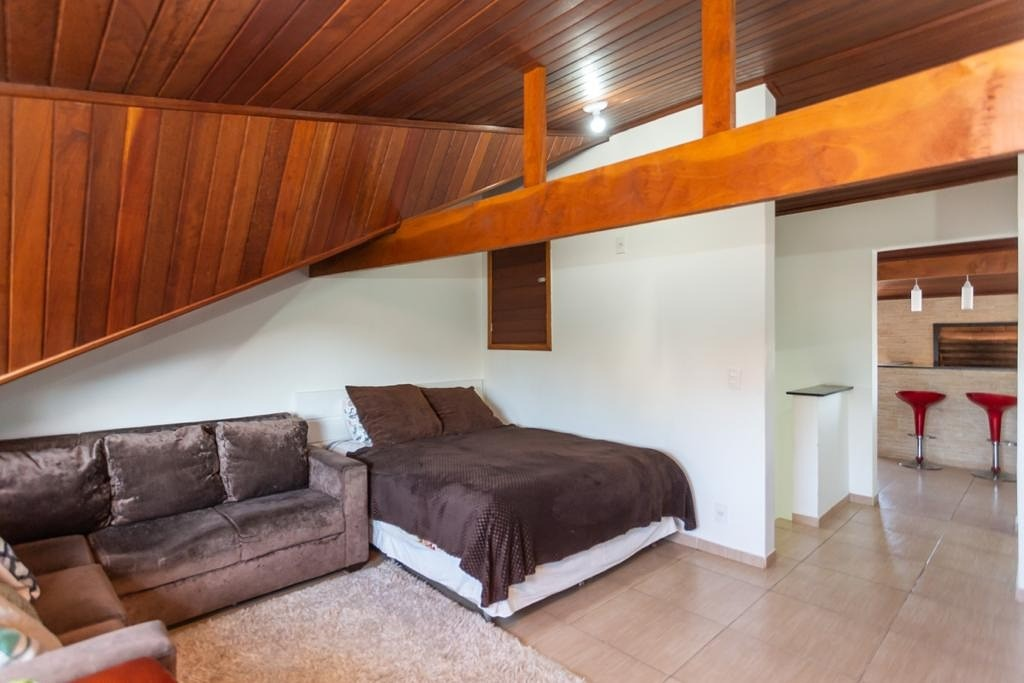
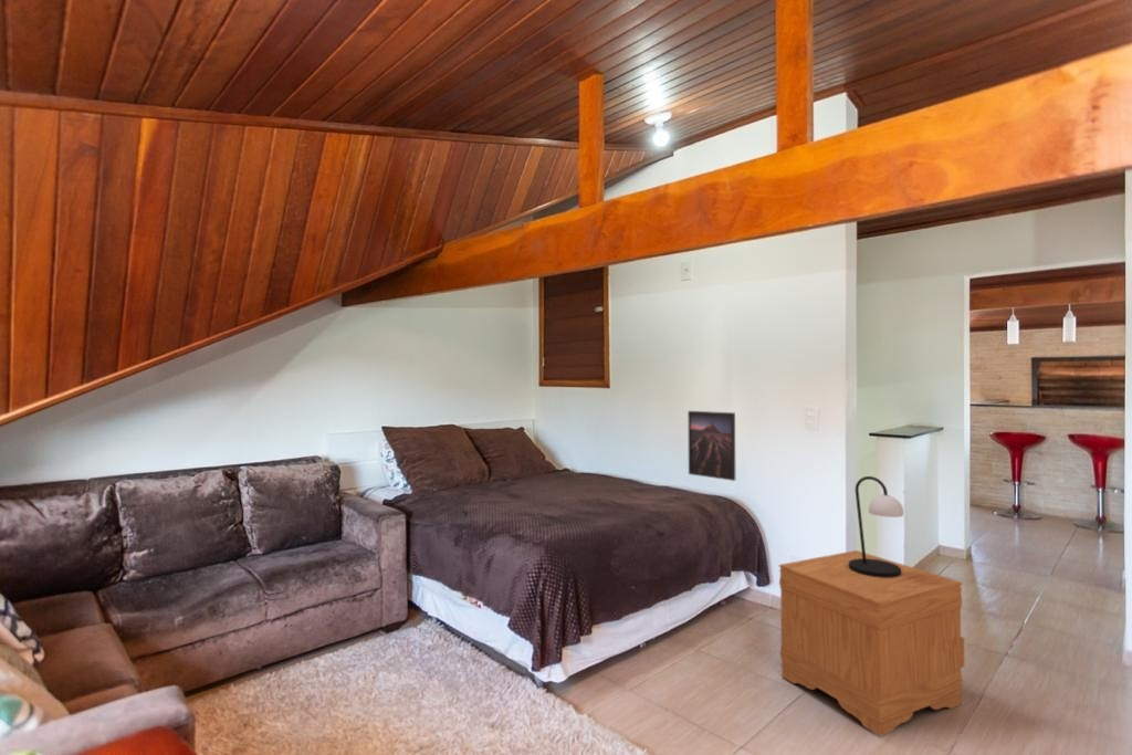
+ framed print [686,410,736,482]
+ table lamp [849,475,905,578]
+ nightstand [778,549,965,737]
